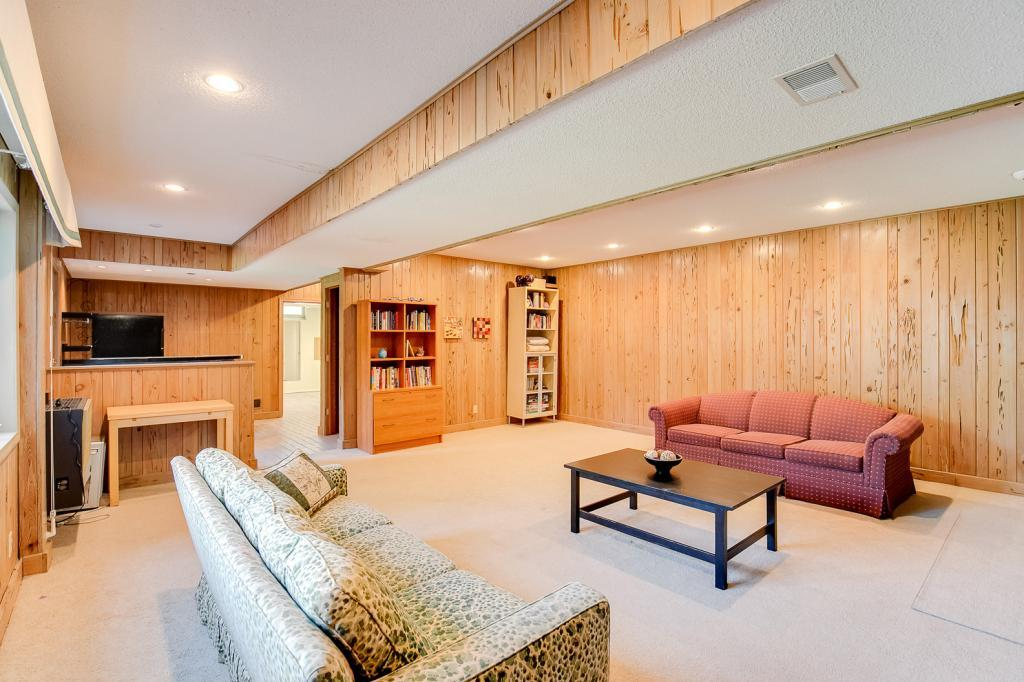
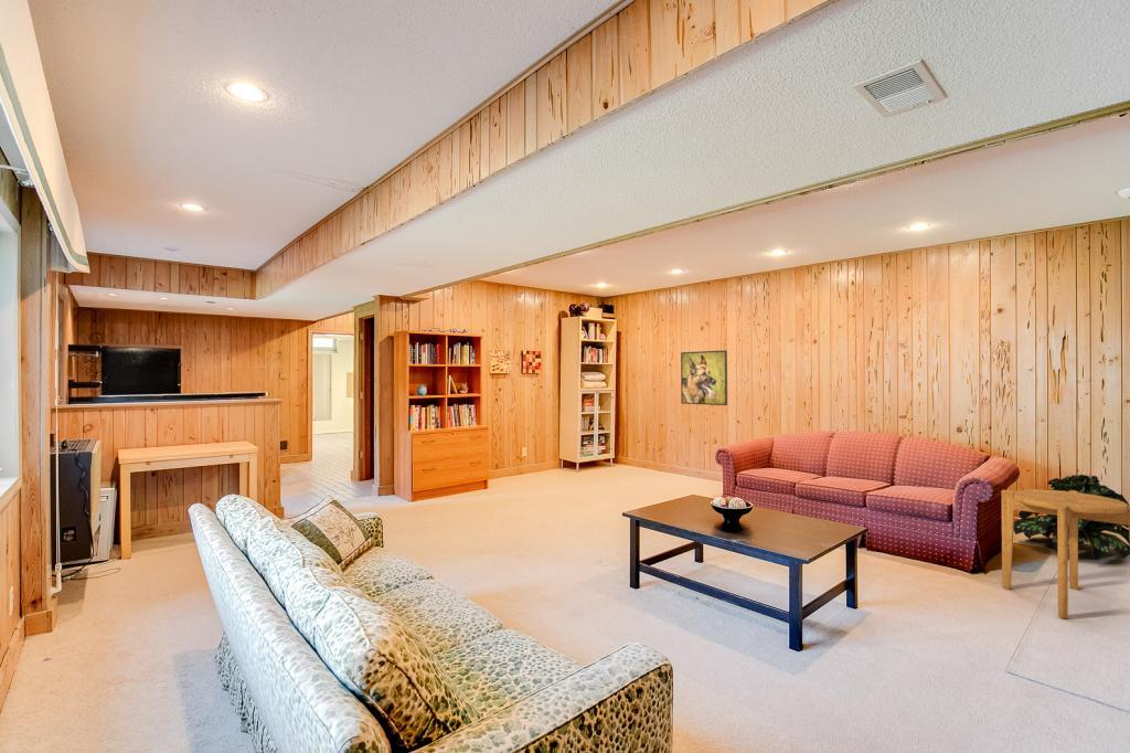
+ side table [1001,488,1130,619]
+ potted plant [1013,474,1130,562]
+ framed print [680,349,728,406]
